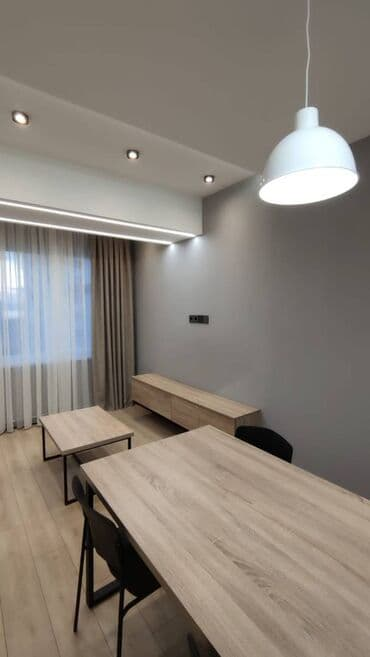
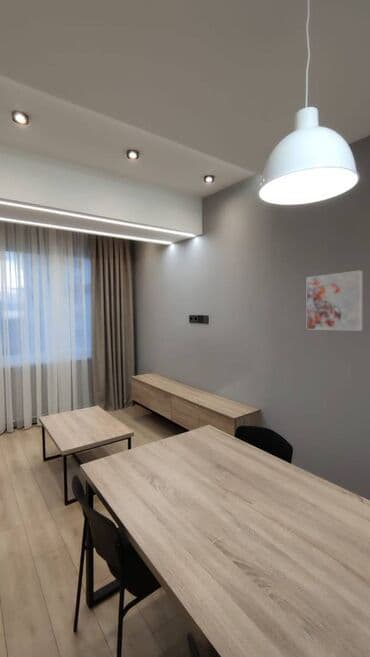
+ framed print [306,269,364,332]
